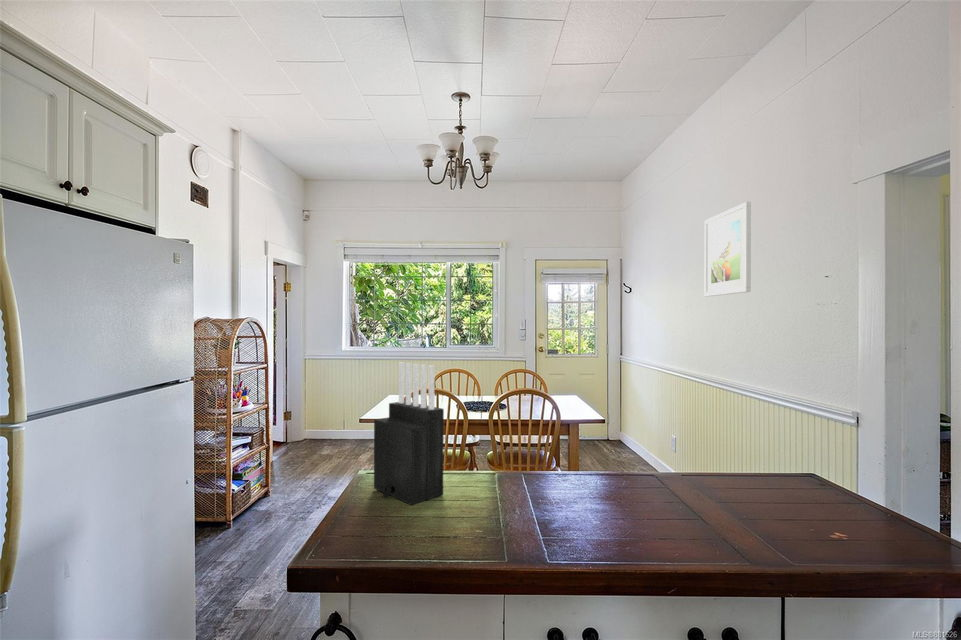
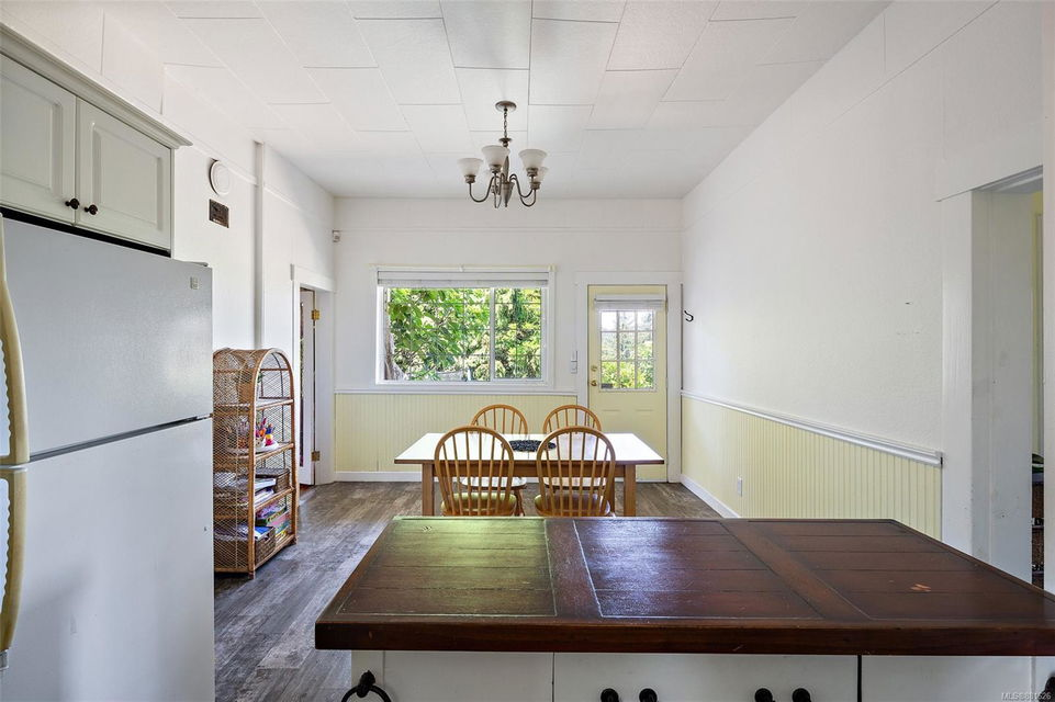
- knife block [373,361,445,506]
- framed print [704,201,752,298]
